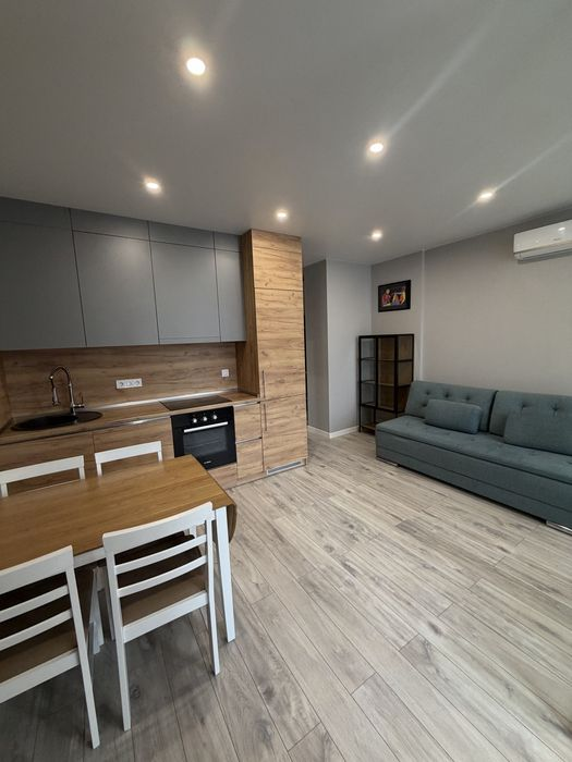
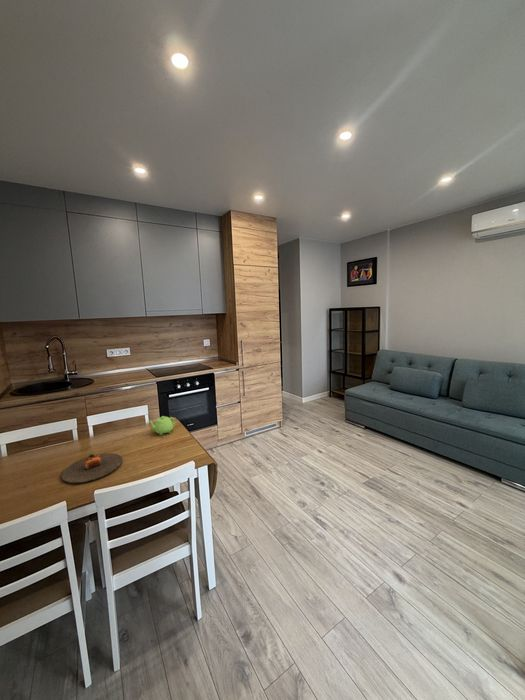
+ teapot [147,415,176,436]
+ plate [60,452,123,484]
